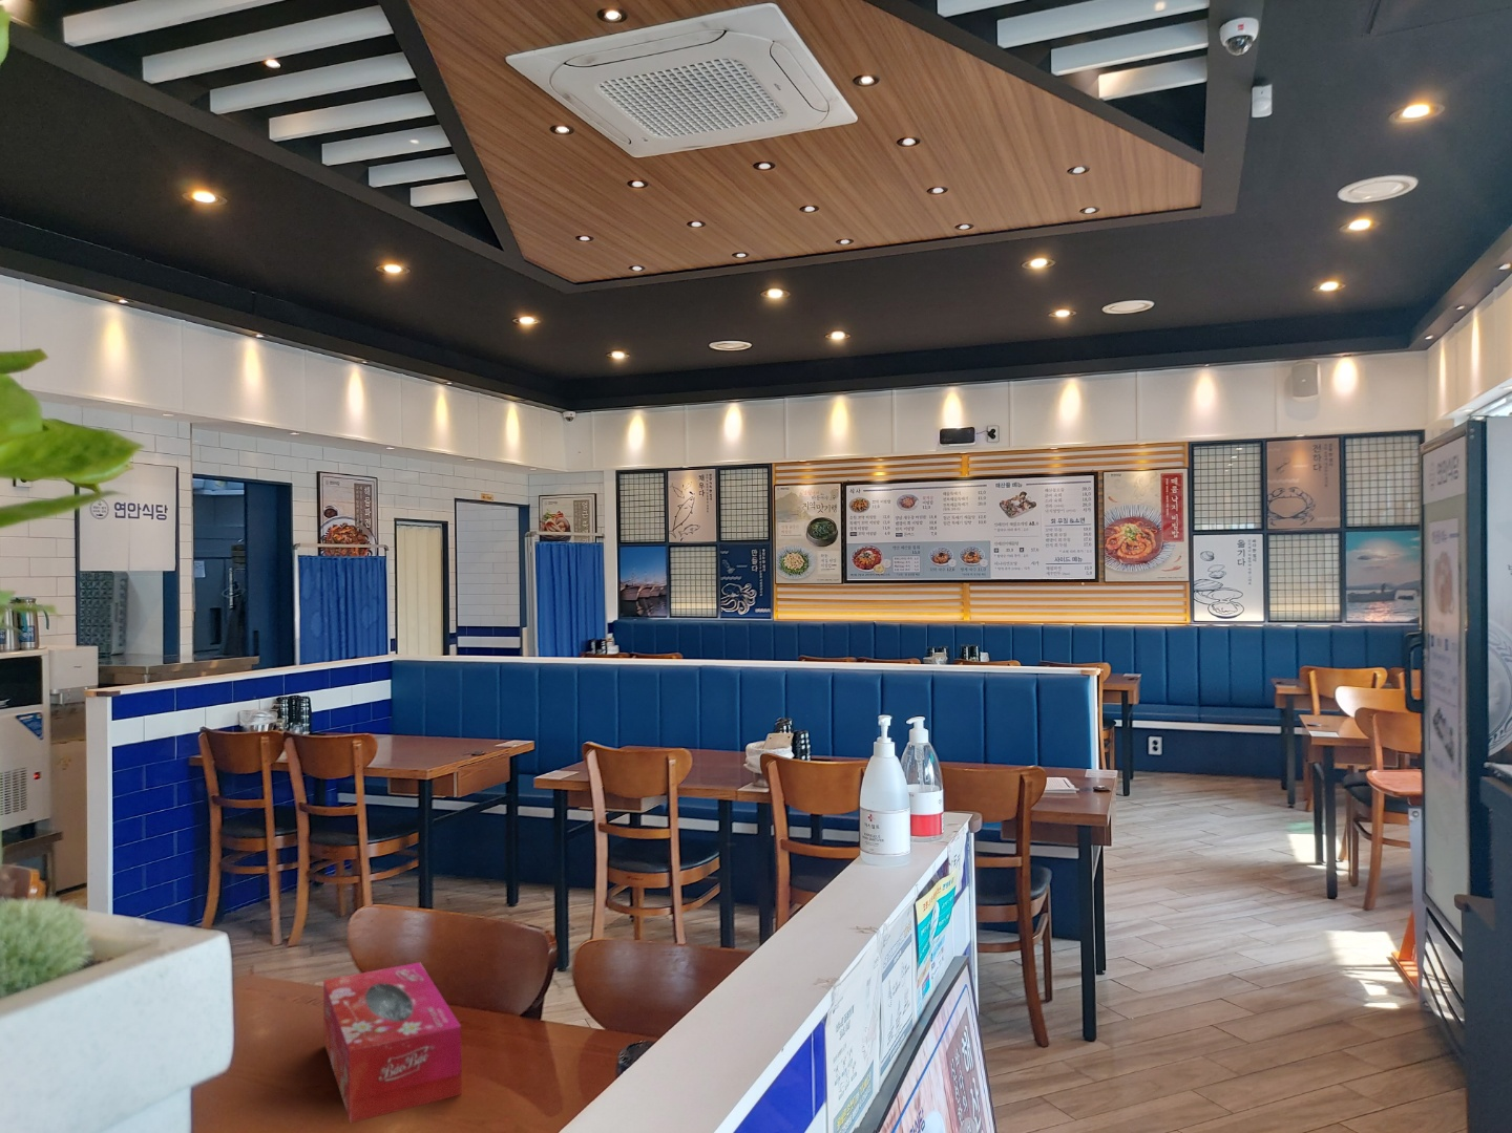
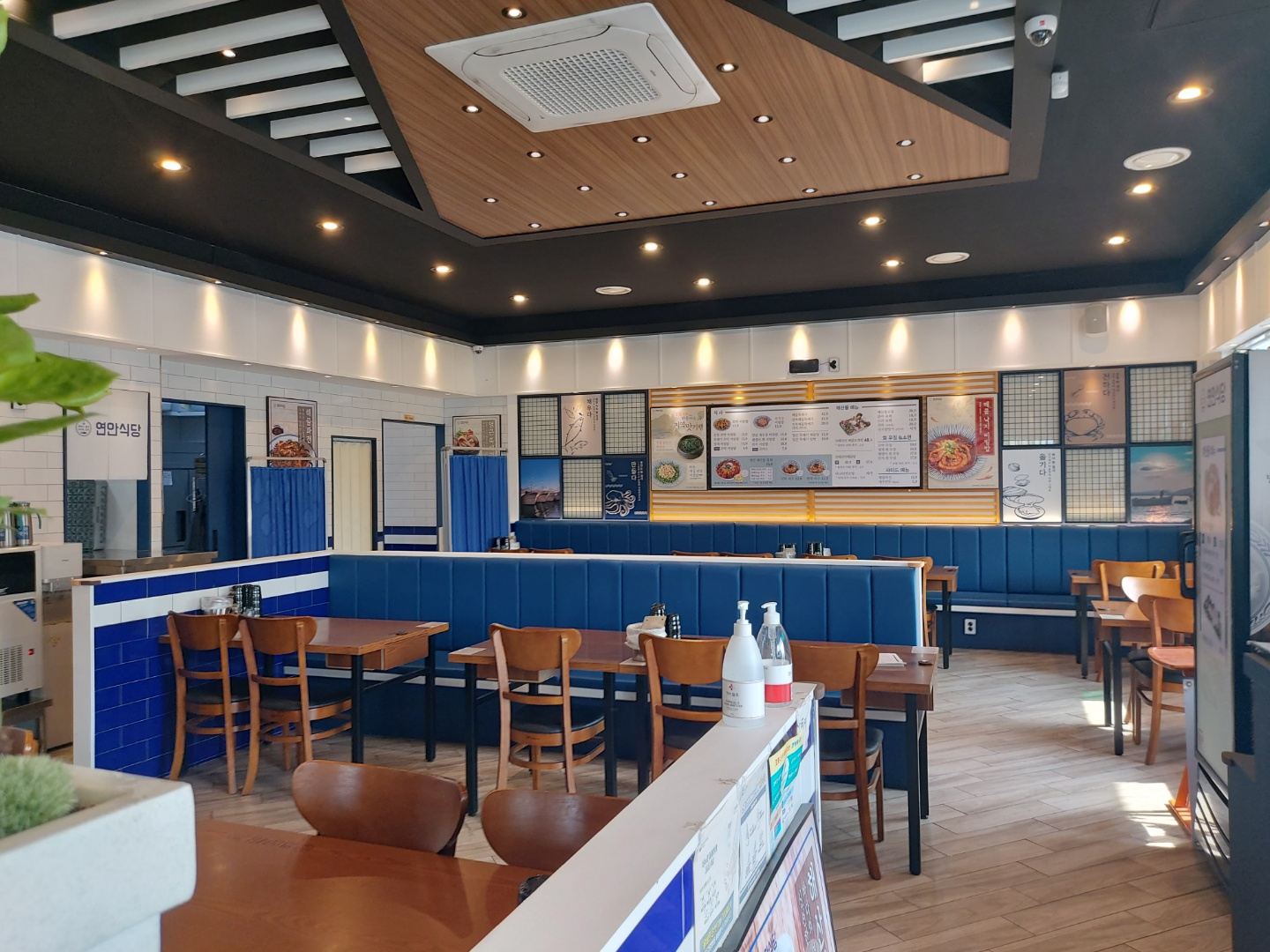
- tissue box [323,960,463,1123]
